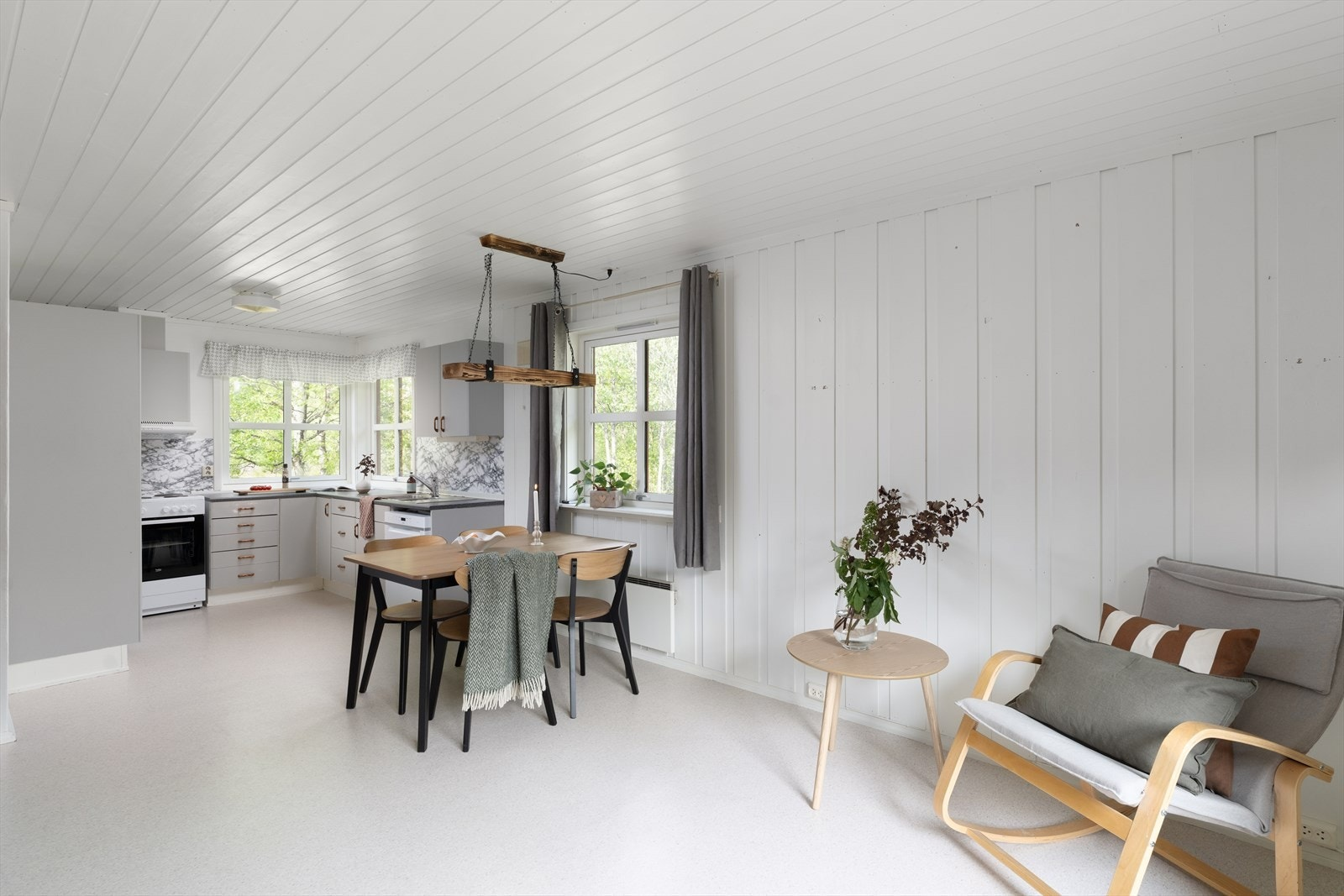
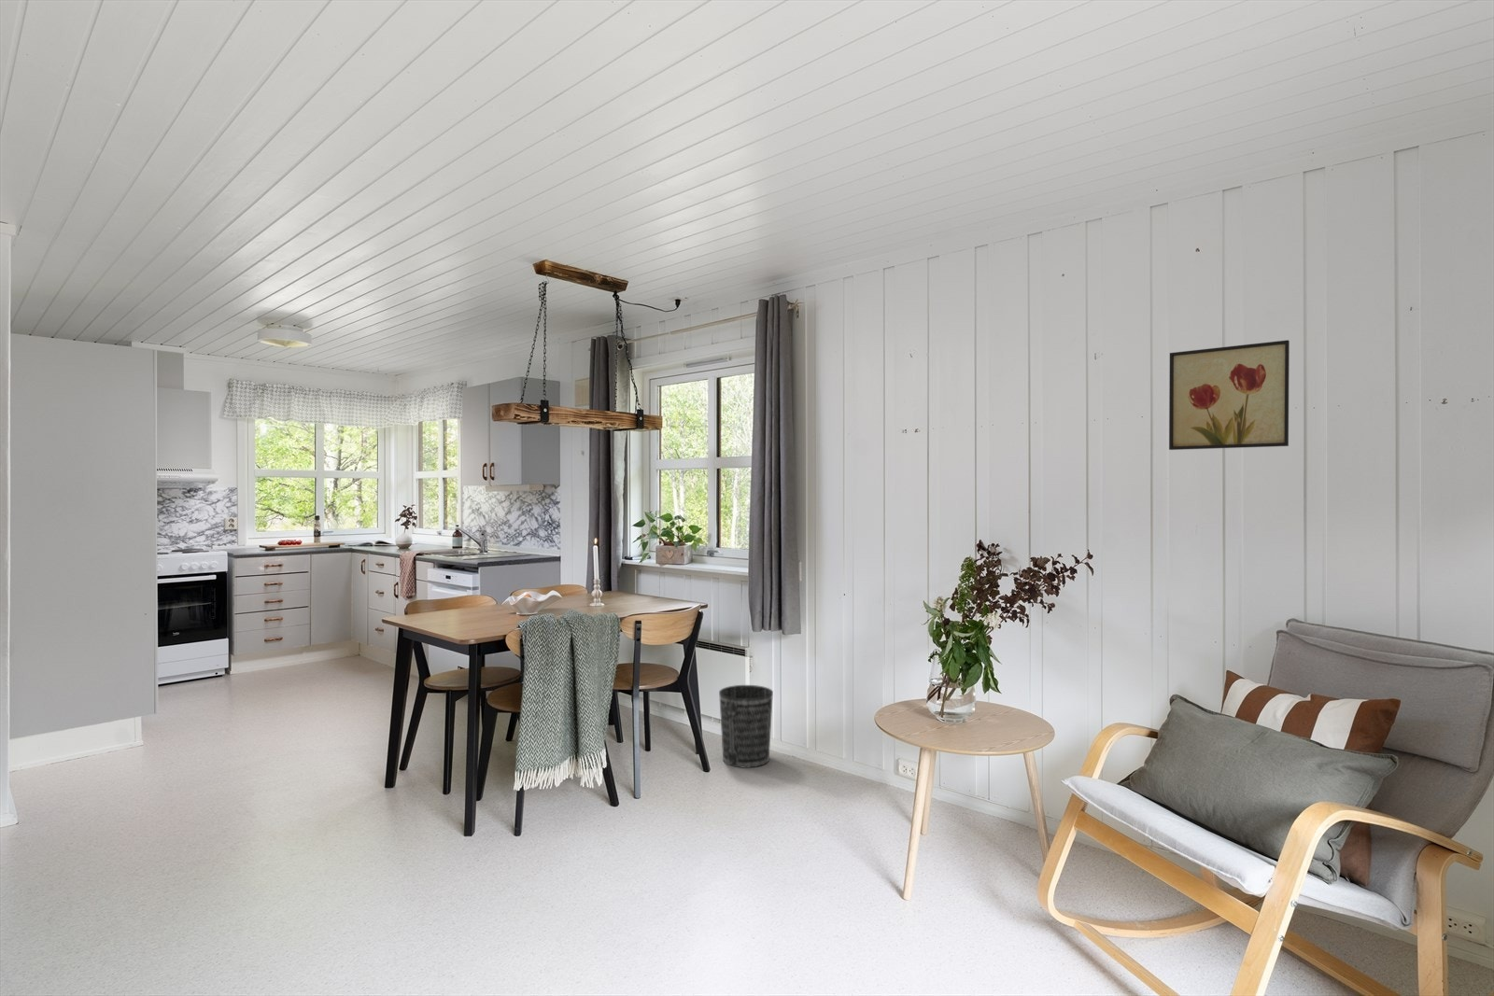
+ wastebasket [718,685,774,769]
+ wall art [1168,339,1291,451]
